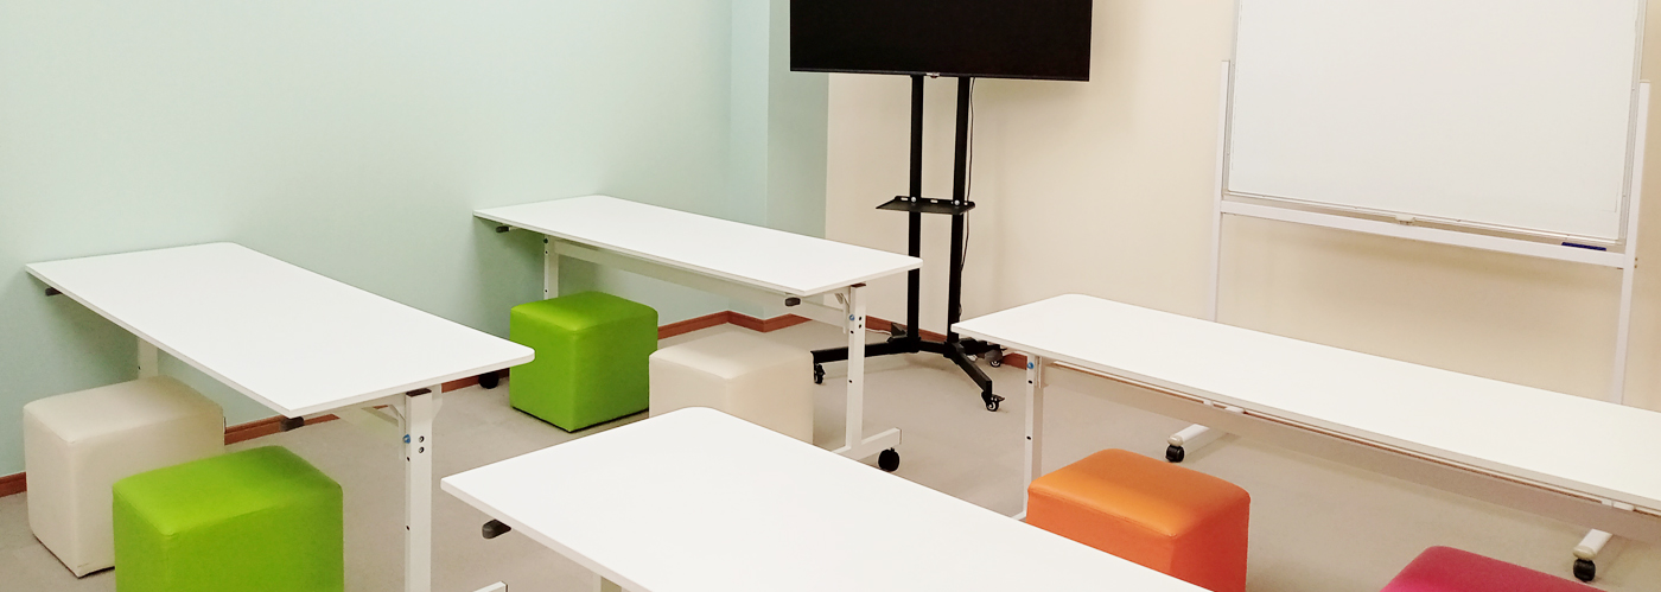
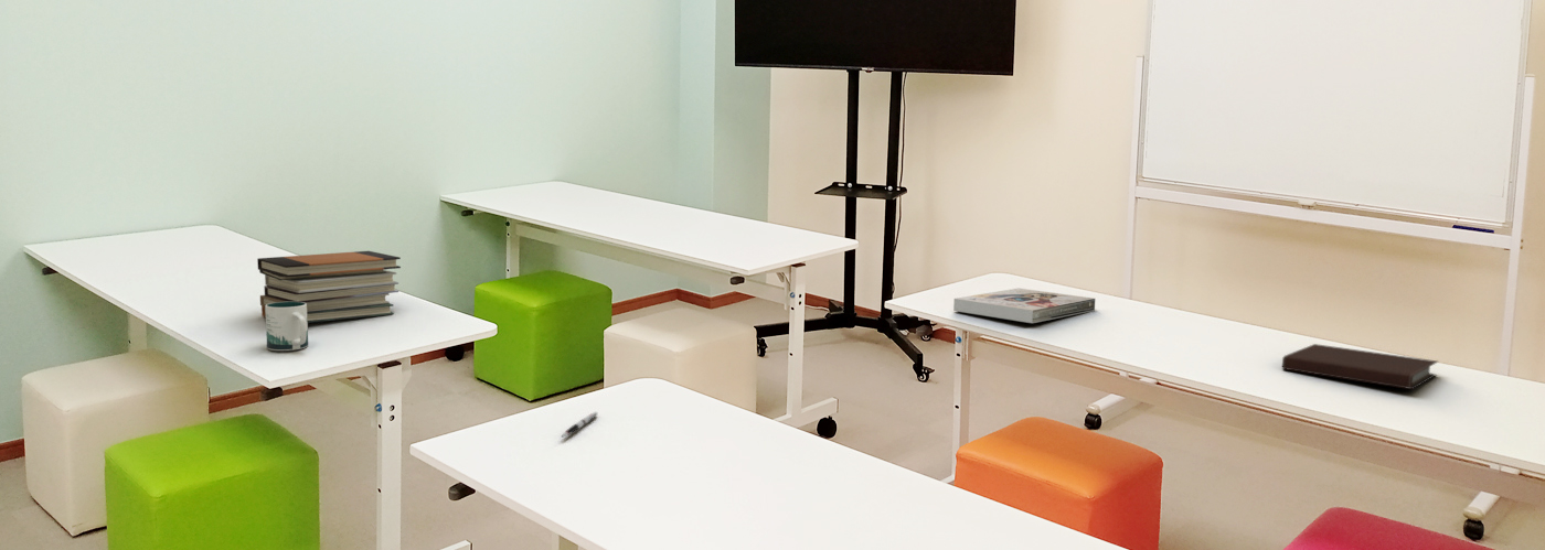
+ notebook [1281,343,1439,390]
+ pen [561,411,599,438]
+ mug [265,302,309,352]
+ book stack [256,250,402,324]
+ book [952,287,1096,324]
